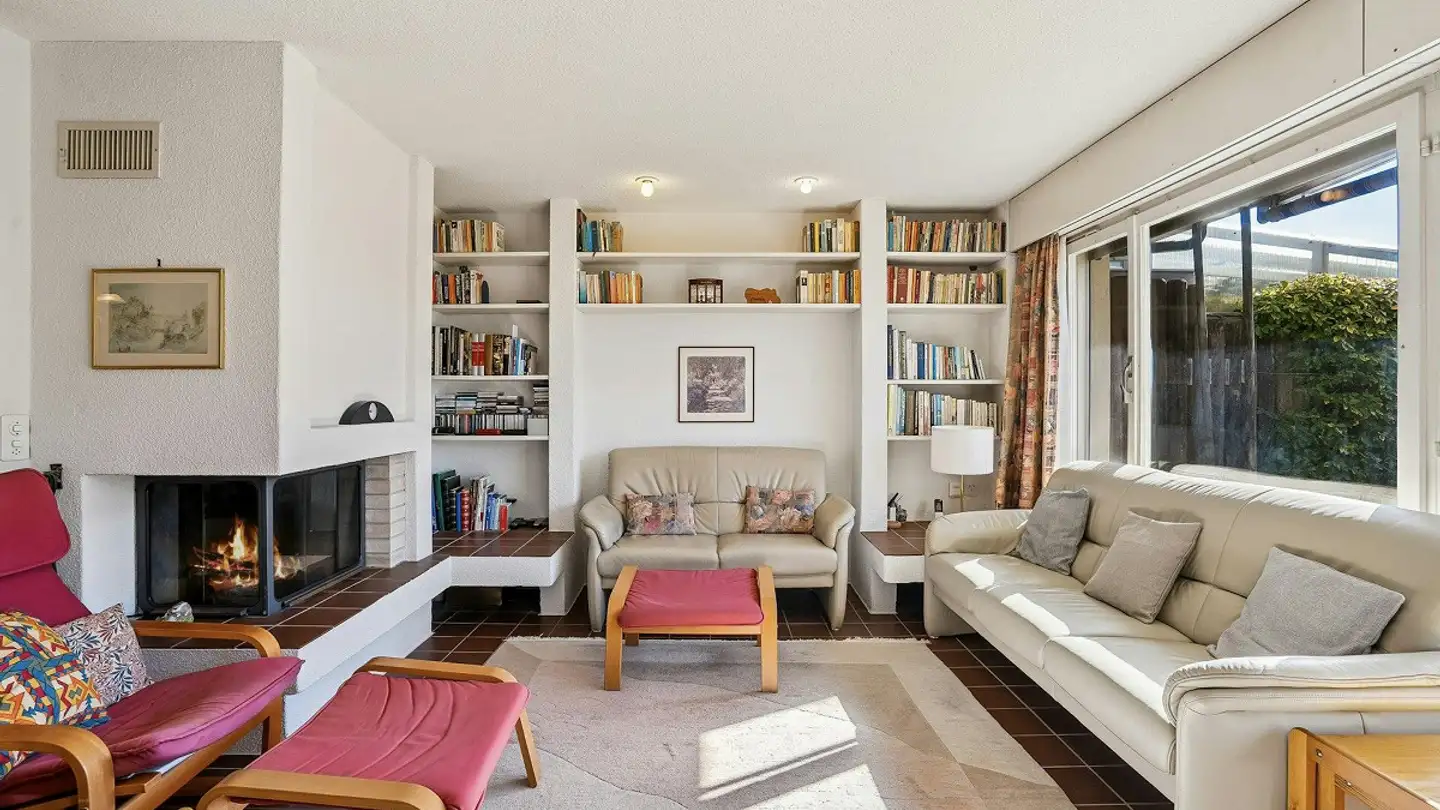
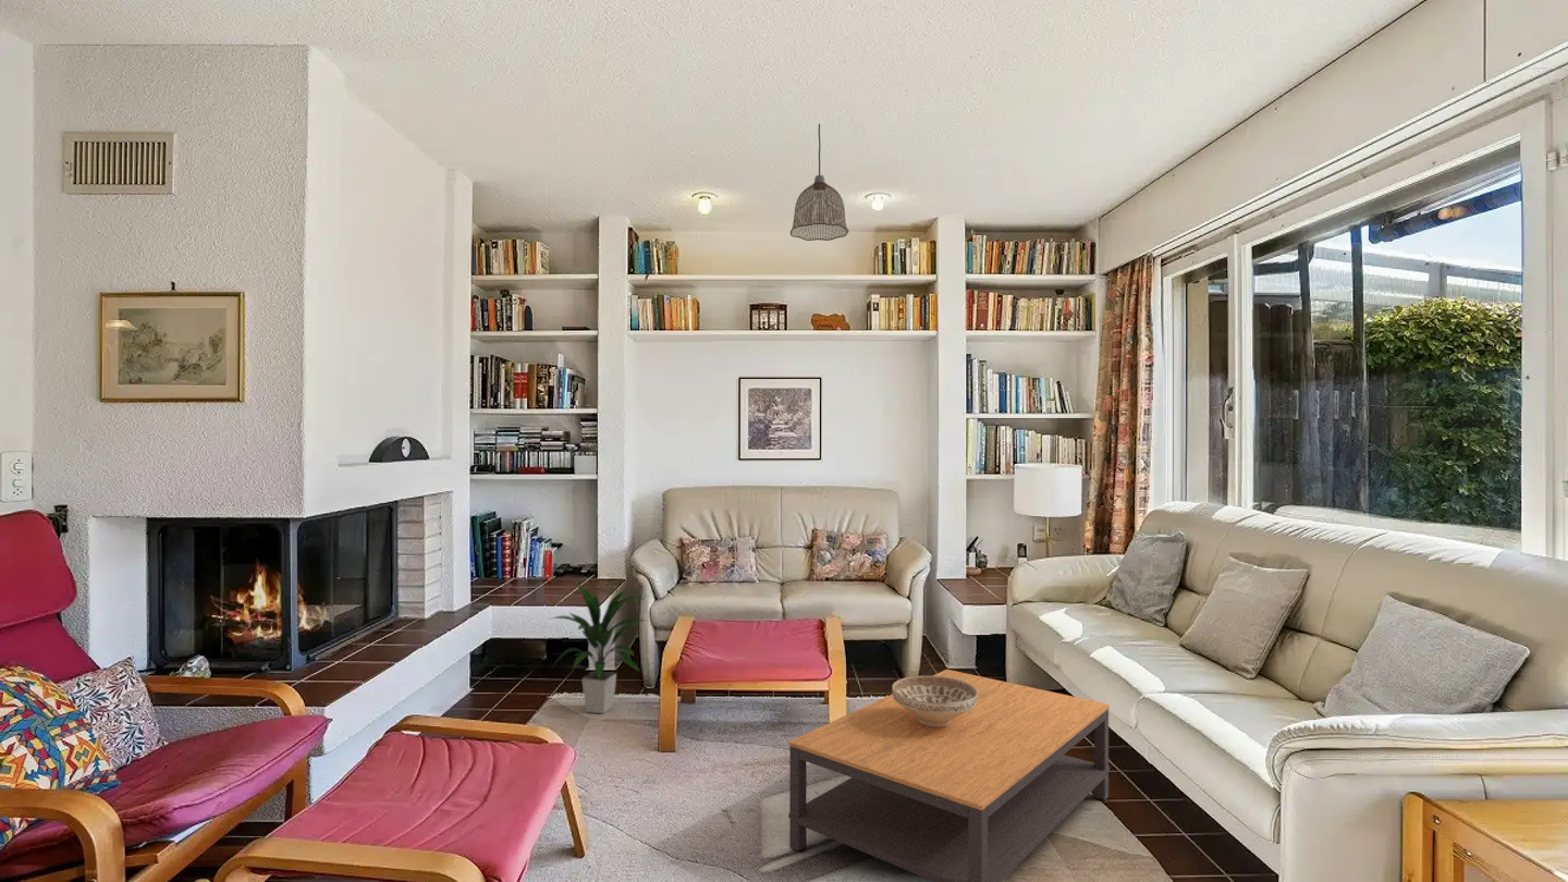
+ indoor plant [550,580,647,714]
+ decorative bowl [891,675,978,727]
+ pendant lamp [789,123,849,242]
+ coffee table [787,669,1111,882]
